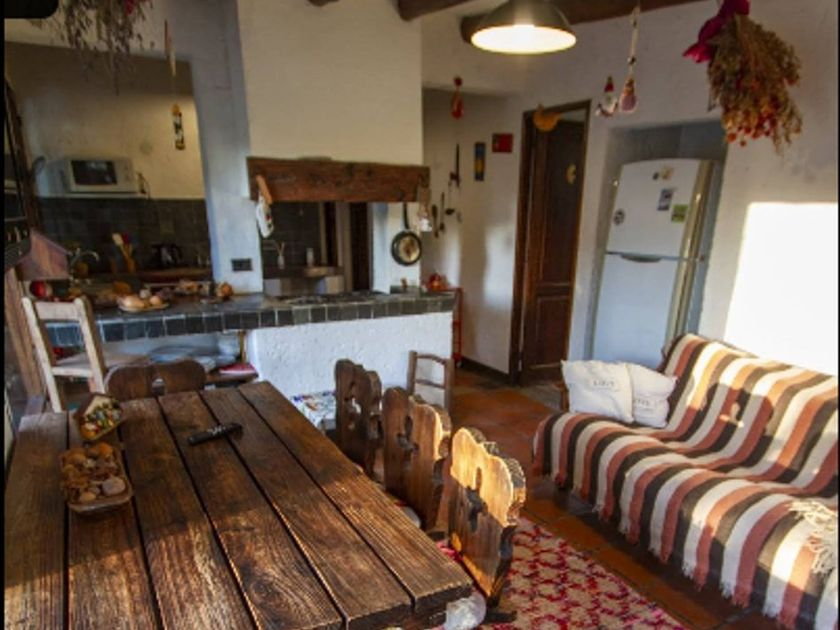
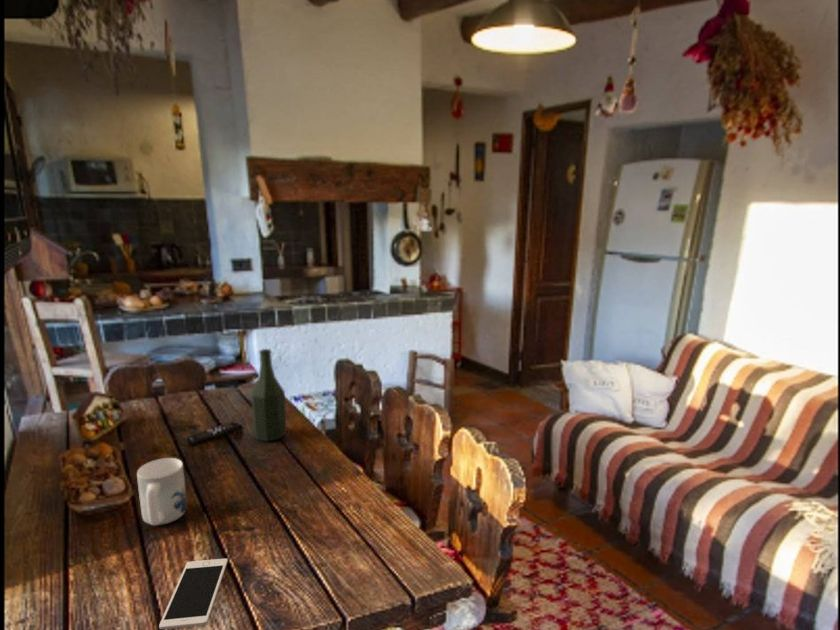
+ bottle [250,348,287,443]
+ cell phone [158,558,229,630]
+ mug [136,457,188,526]
